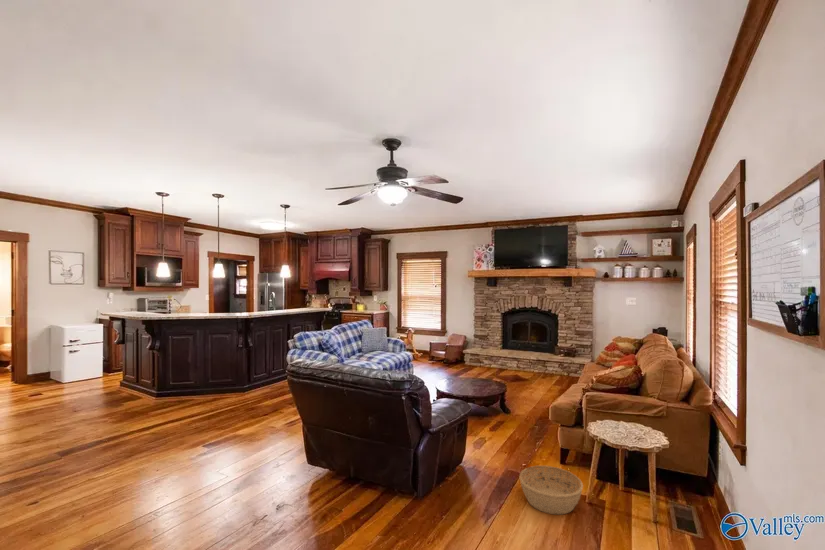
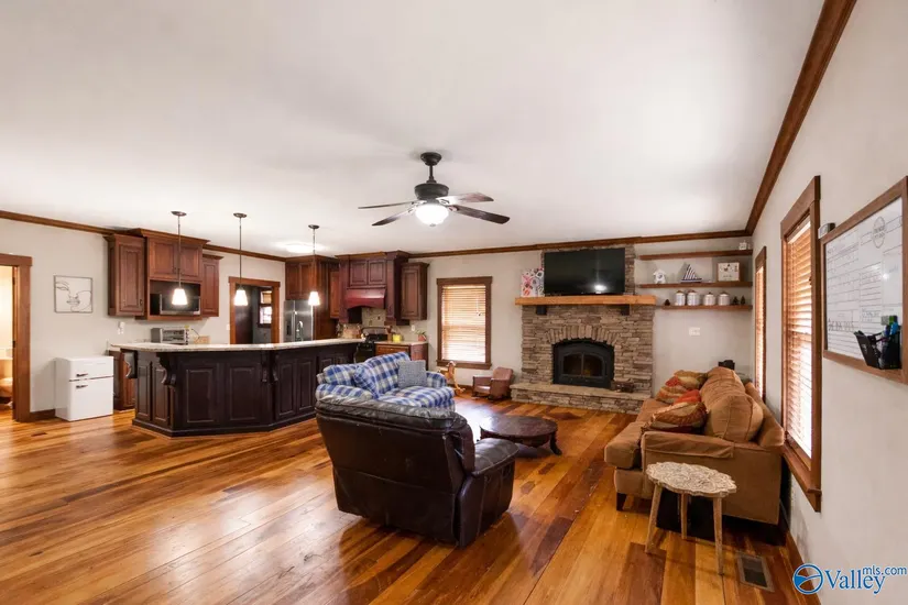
- basket [518,465,584,515]
